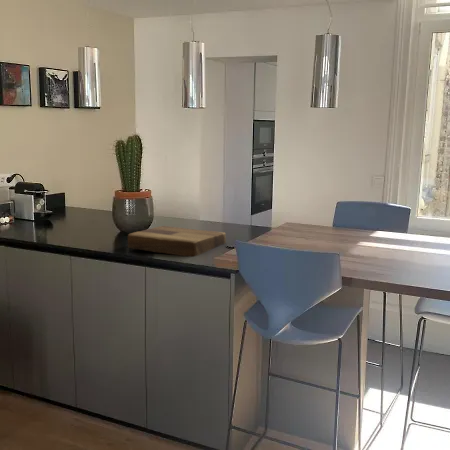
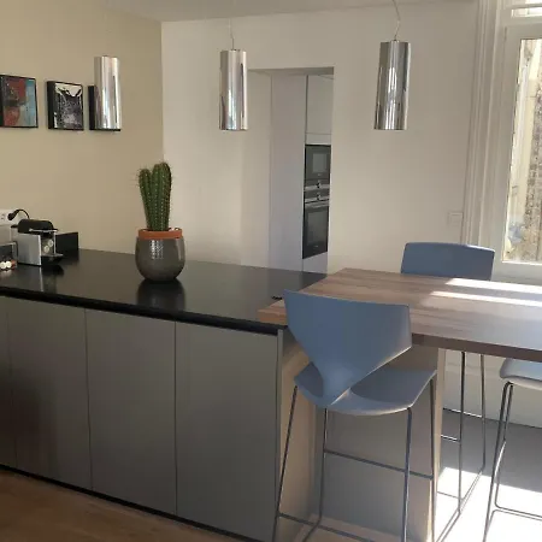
- cutting board [127,225,227,257]
